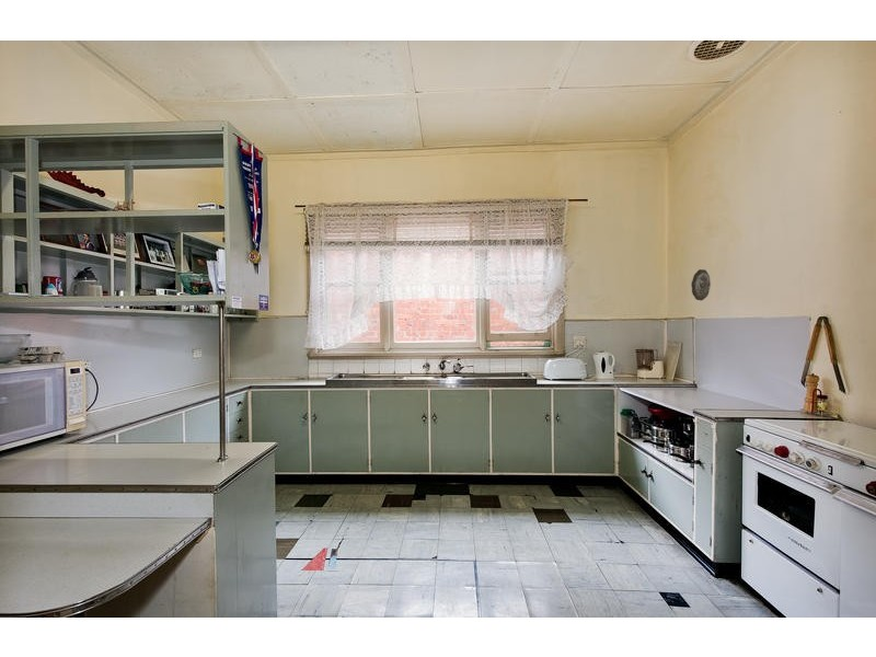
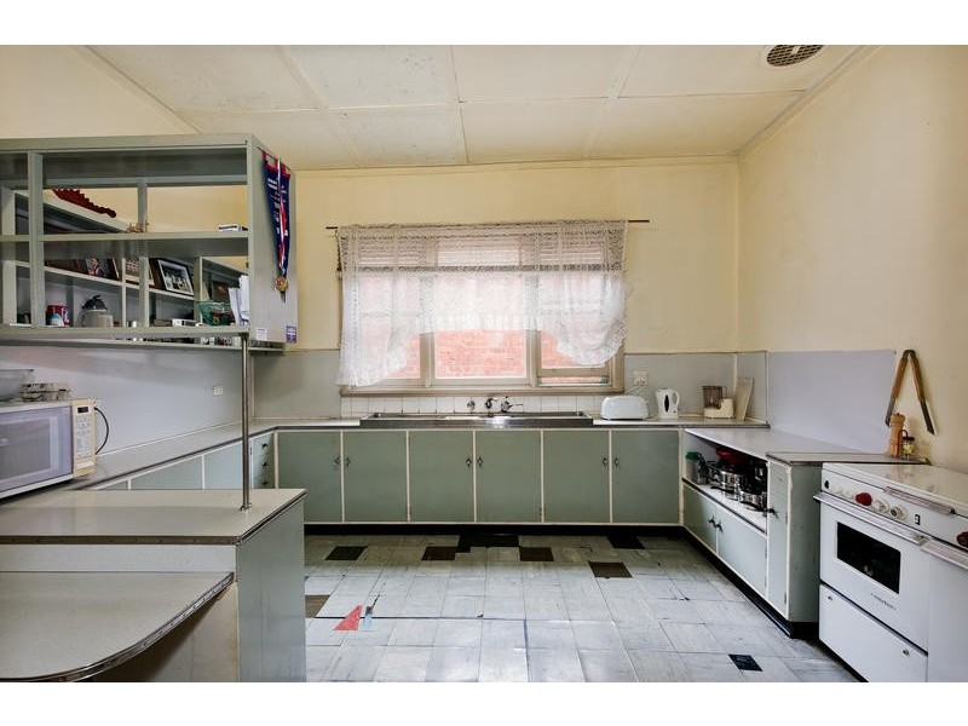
- decorative plate [690,268,712,301]
